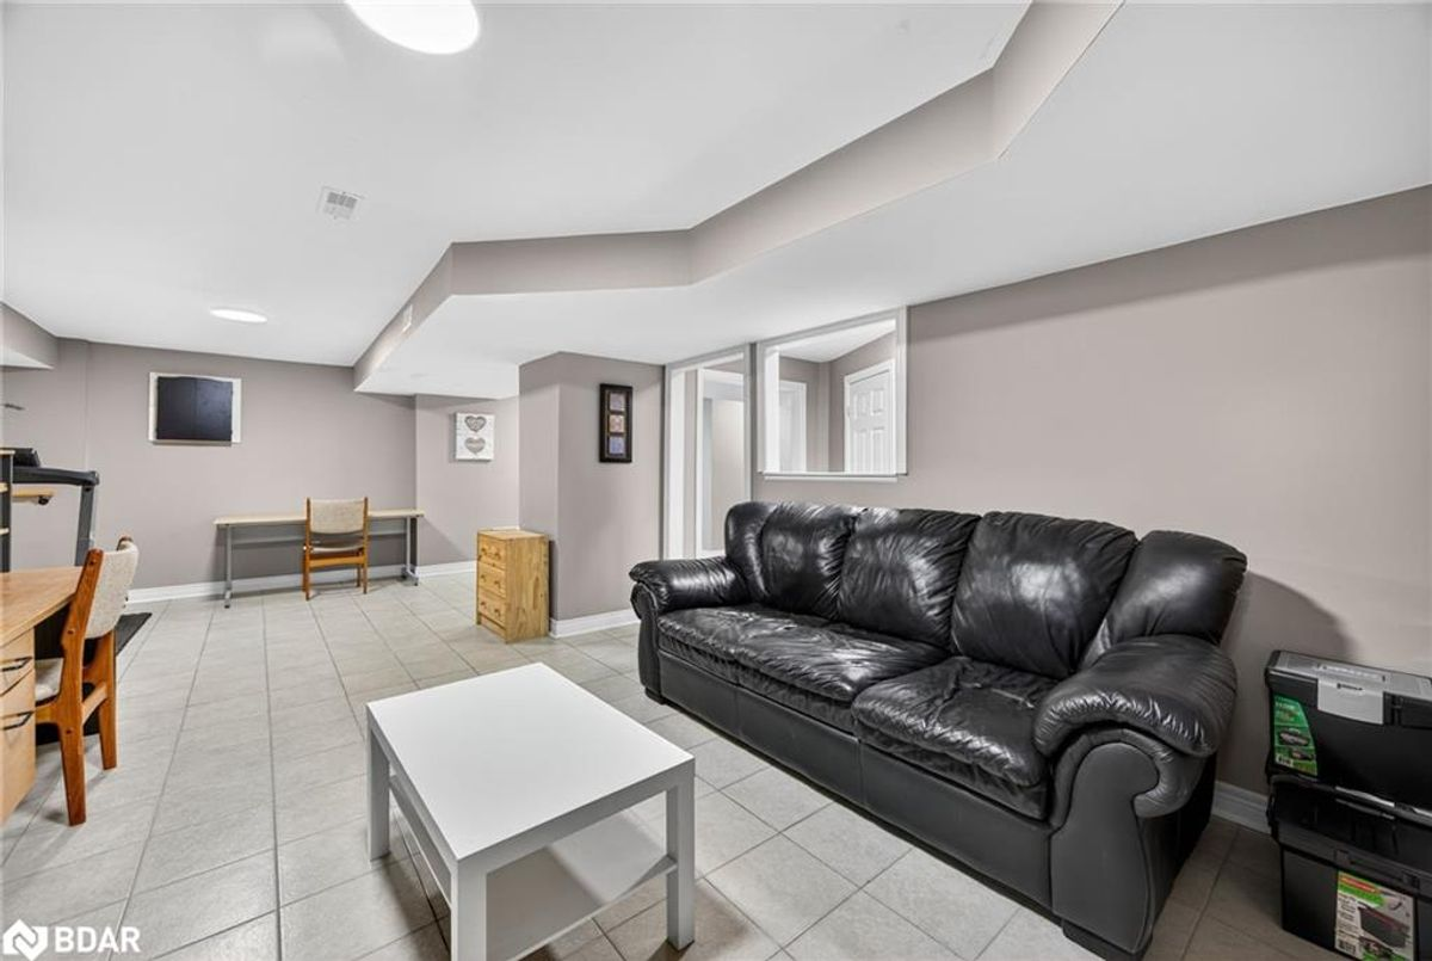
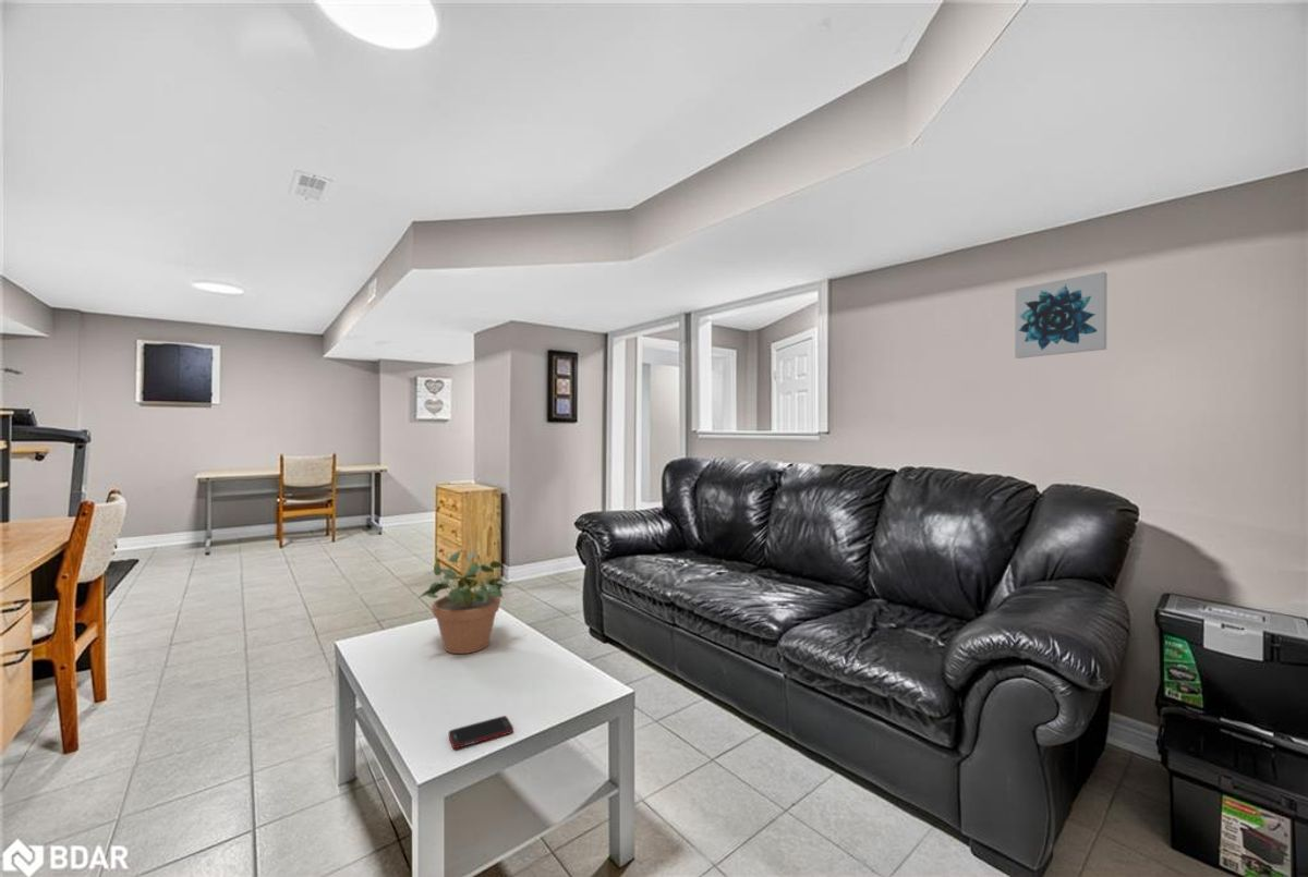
+ wall art [1014,270,1109,360]
+ cell phone [448,715,514,750]
+ potted plant [419,549,510,655]
